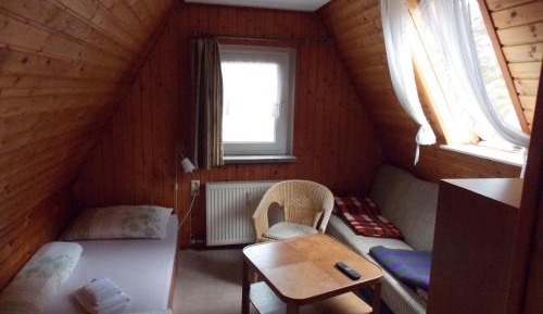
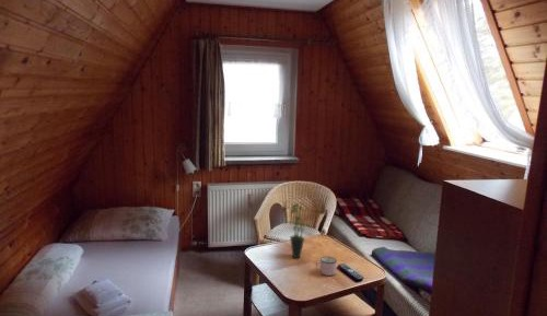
+ mug [315,256,338,277]
+ potted plant [286,200,312,259]
